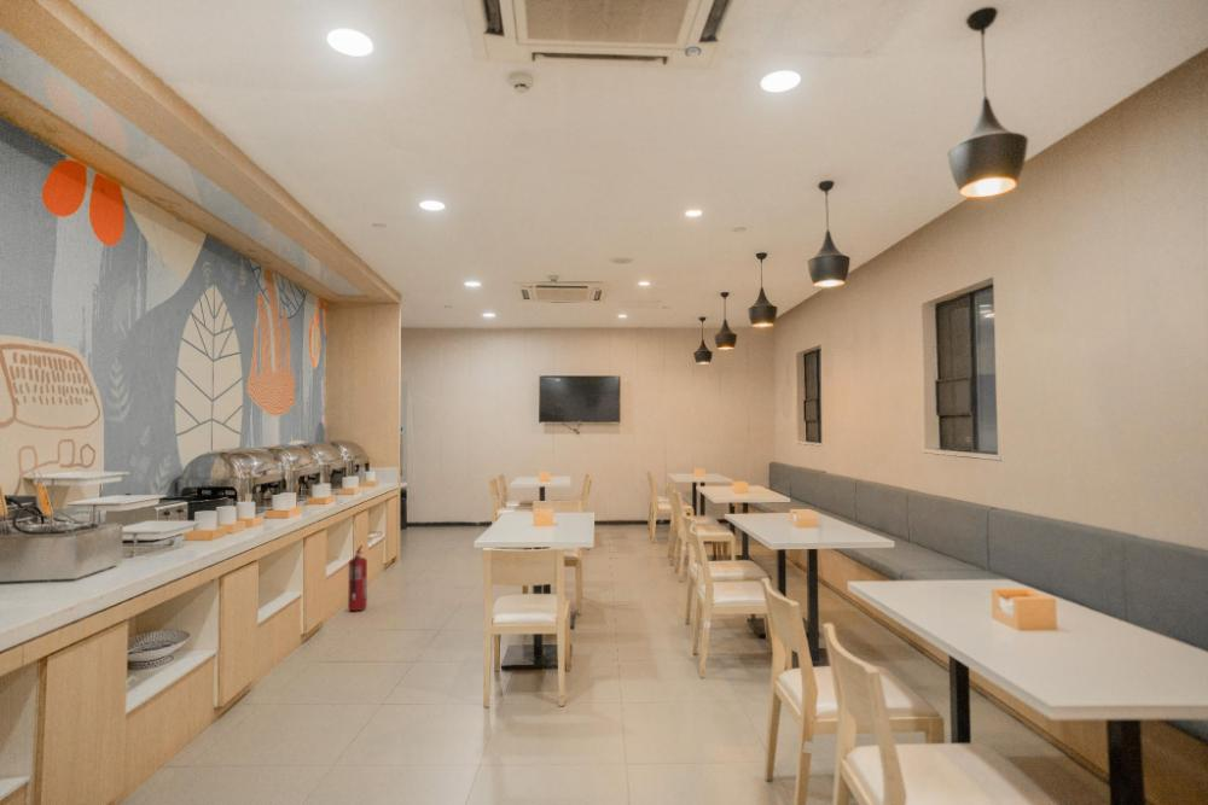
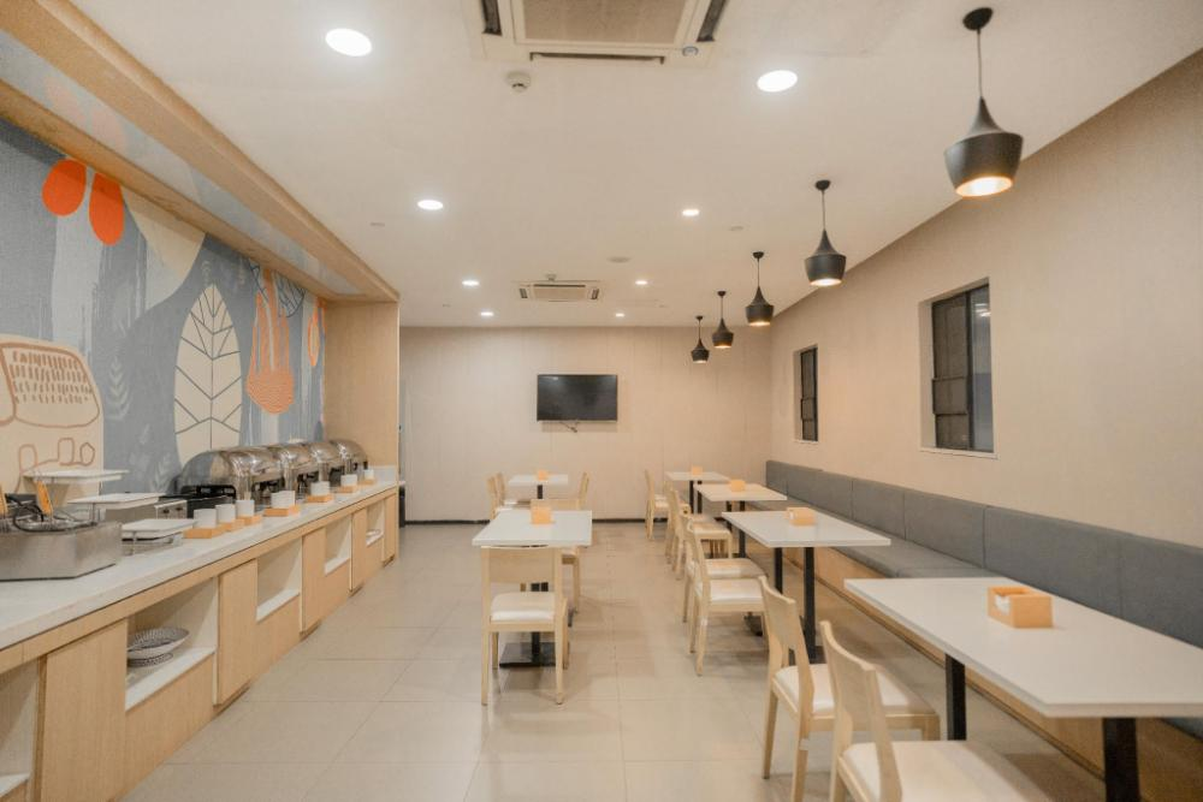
- fire extinguisher [347,544,368,613]
